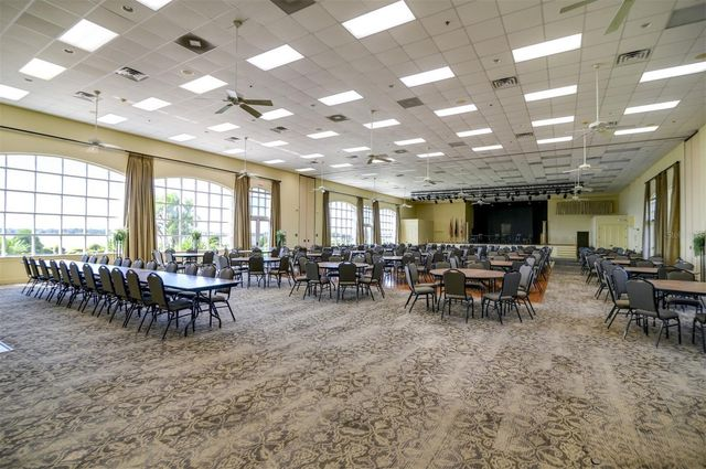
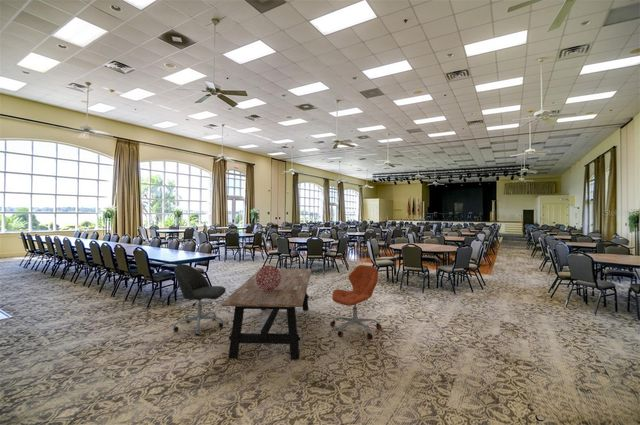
+ decorative sphere [256,265,281,291]
+ dining table [220,268,313,361]
+ office chair [172,263,227,336]
+ office chair [329,264,382,340]
